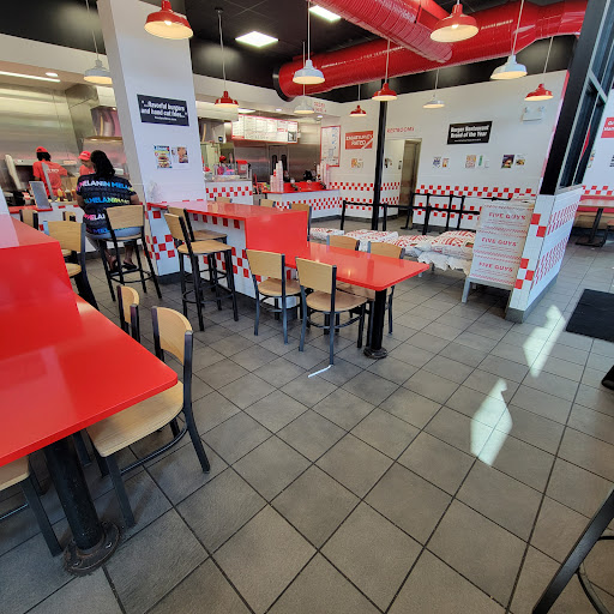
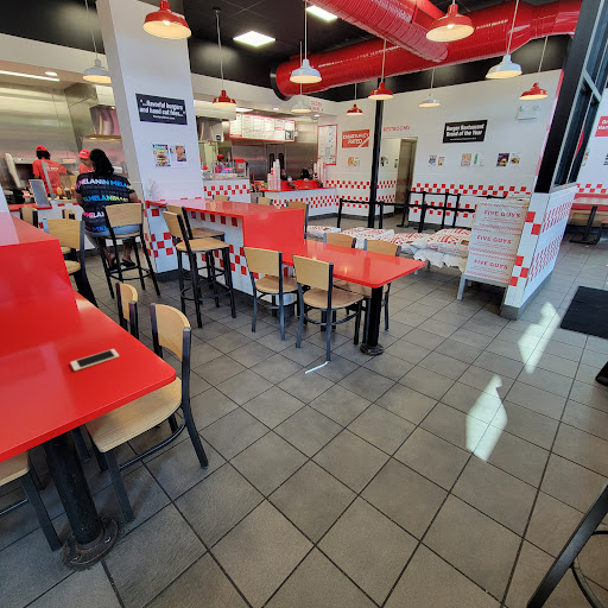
+ cell phone [69,348,120,372]
